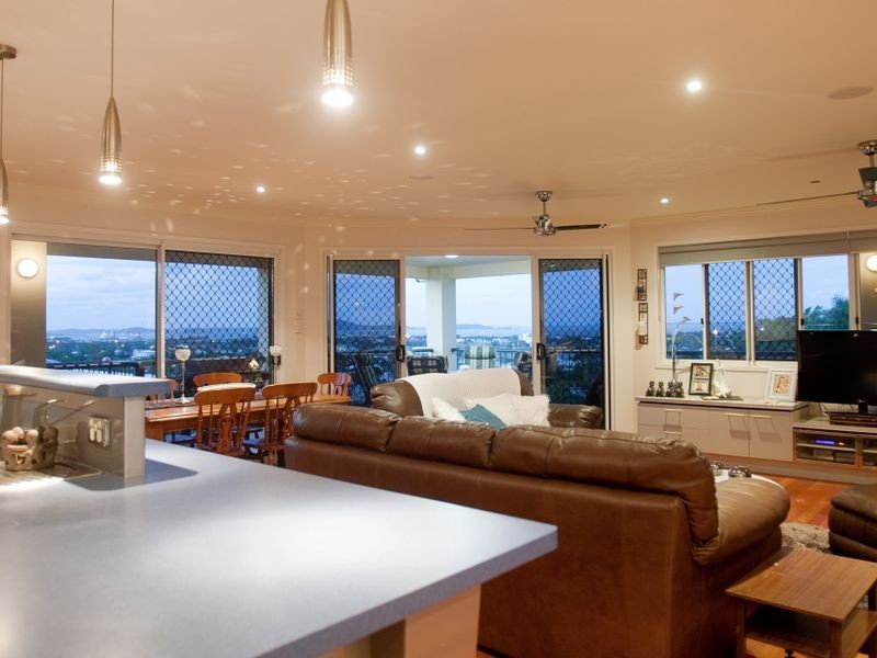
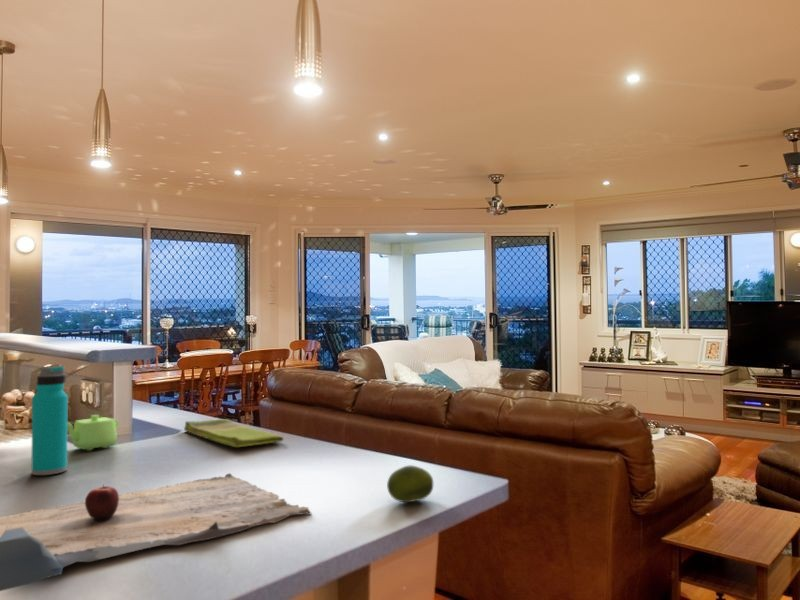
+ fruit [386,464,434,503]
+ dish towel [183,418,284,448]
+ water bottle [30,365,69,476]
+ teapot [67,414,120,451]
+ cutting board [0,472,312,592]
